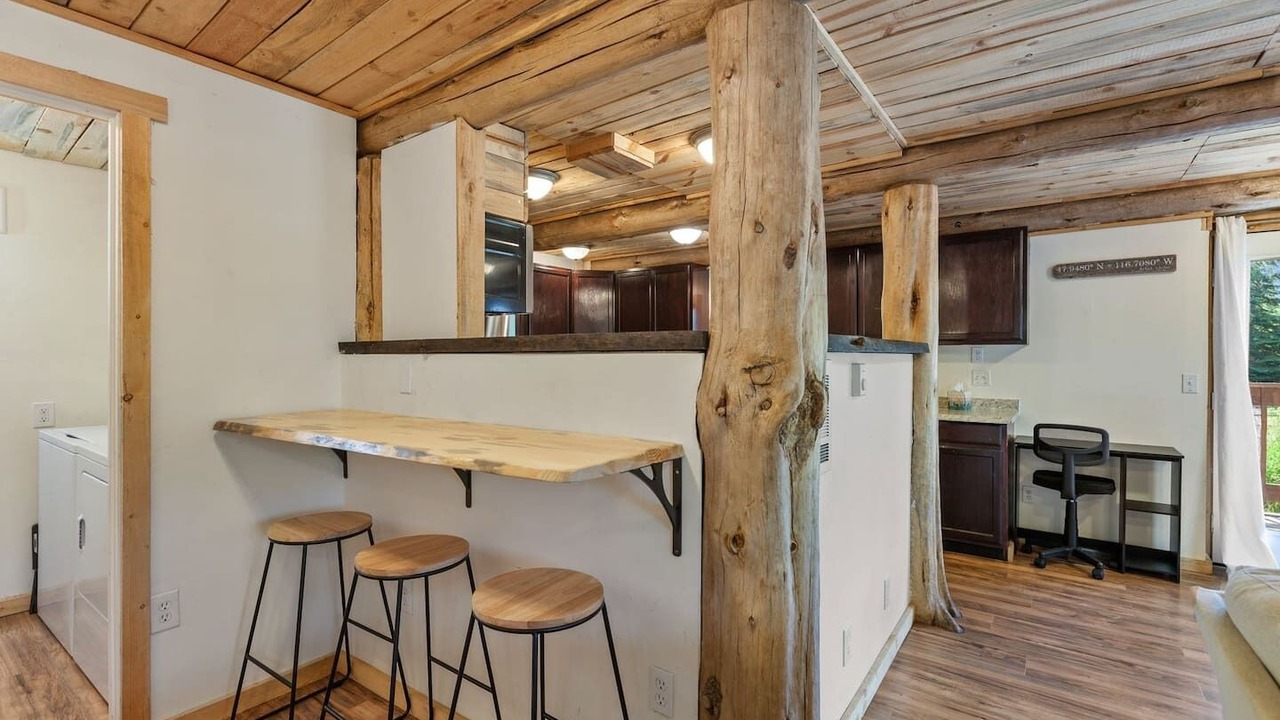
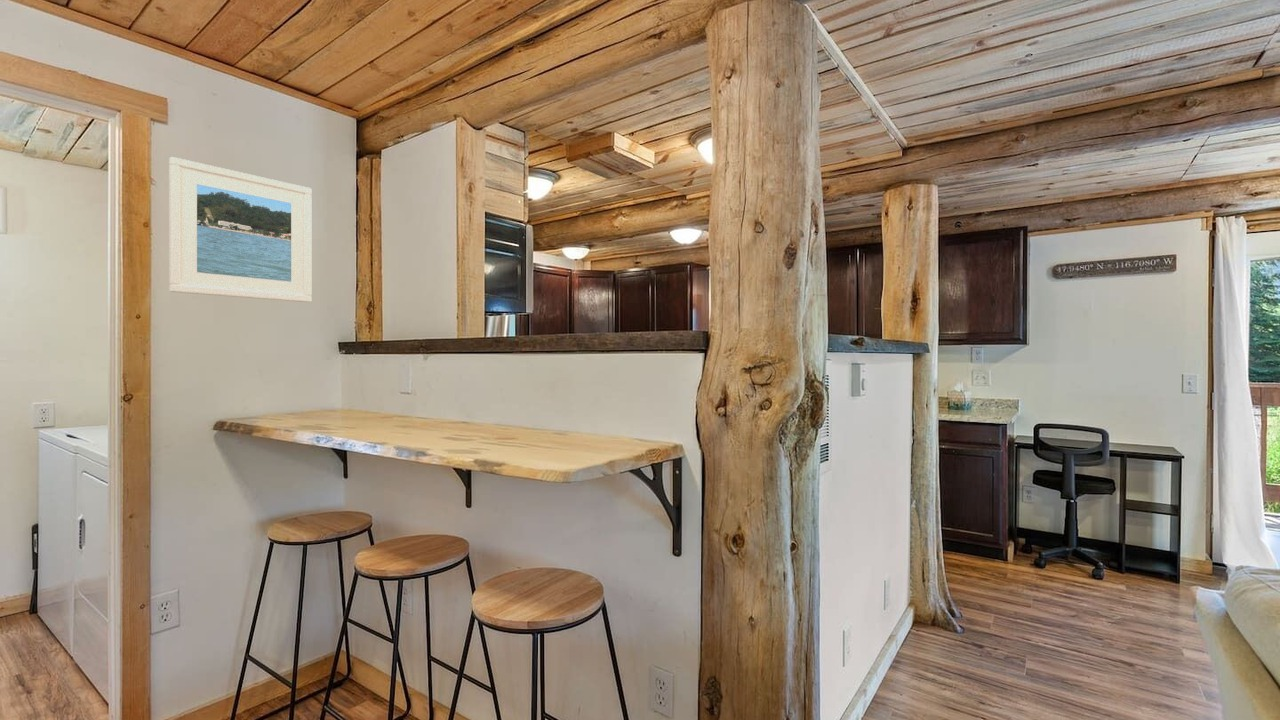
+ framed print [168,156,312,303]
